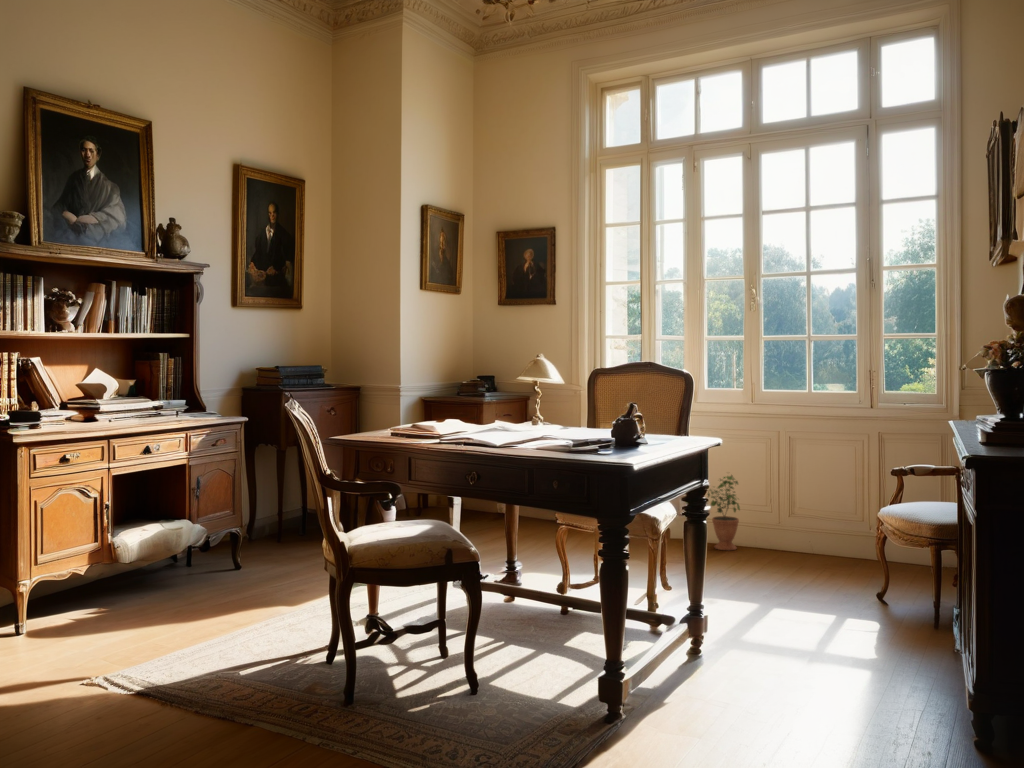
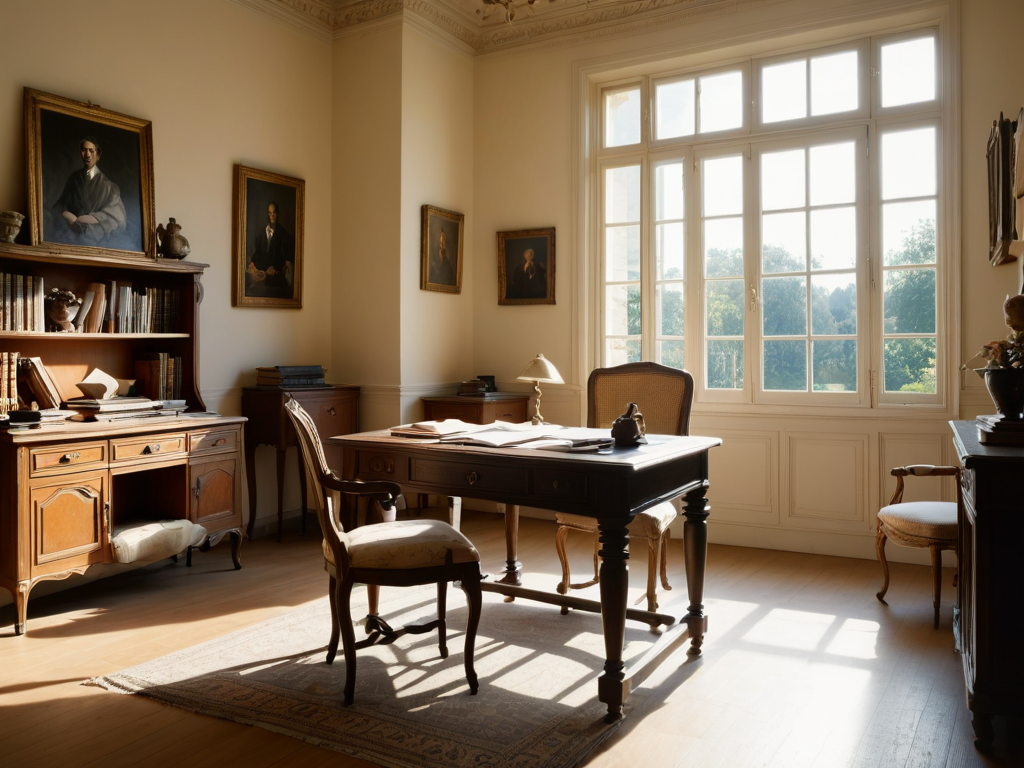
- potted plant [706,471,741,551]
